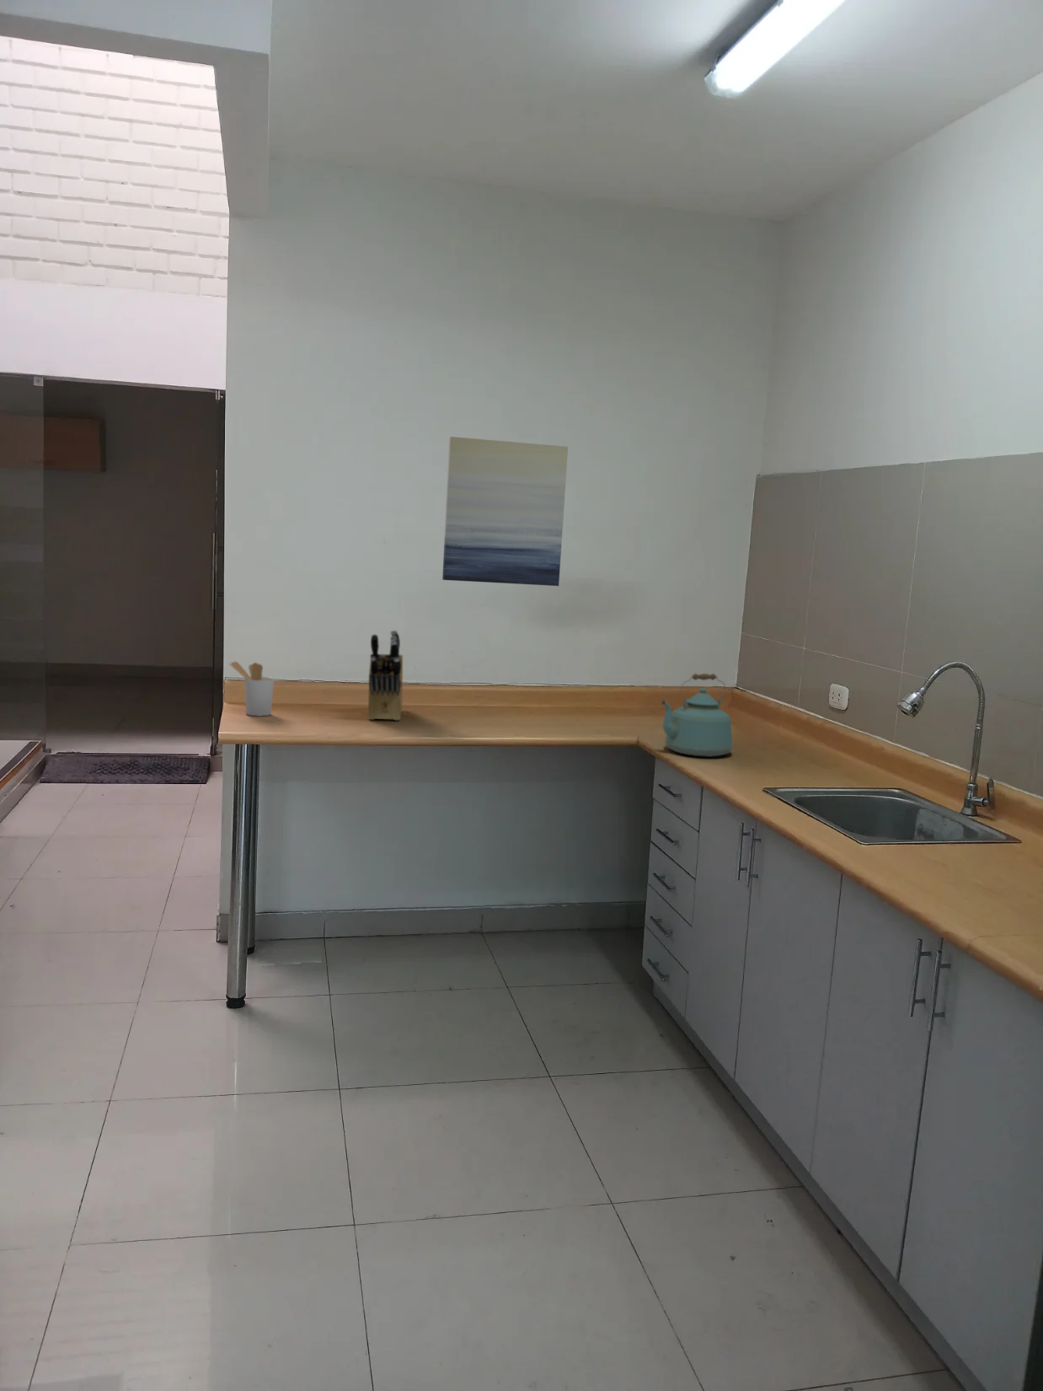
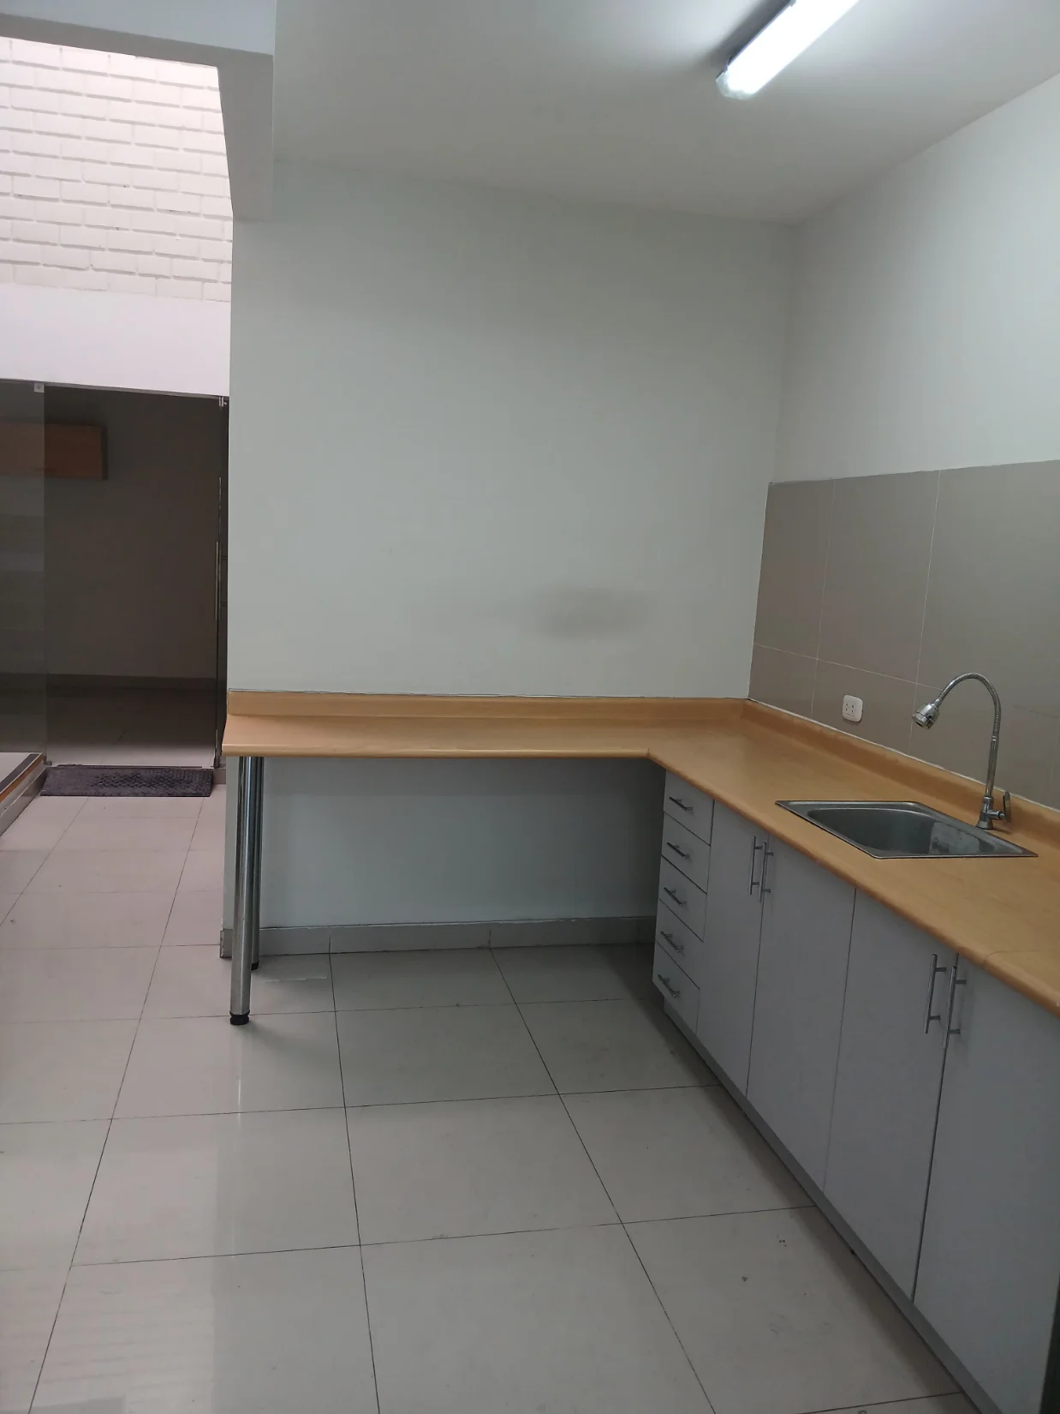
- utensil holder [228,660,275,717]
- wall art [442,436,569,586]
- kettle [661,673,734,757]
- knife block [367,630,403,721]
